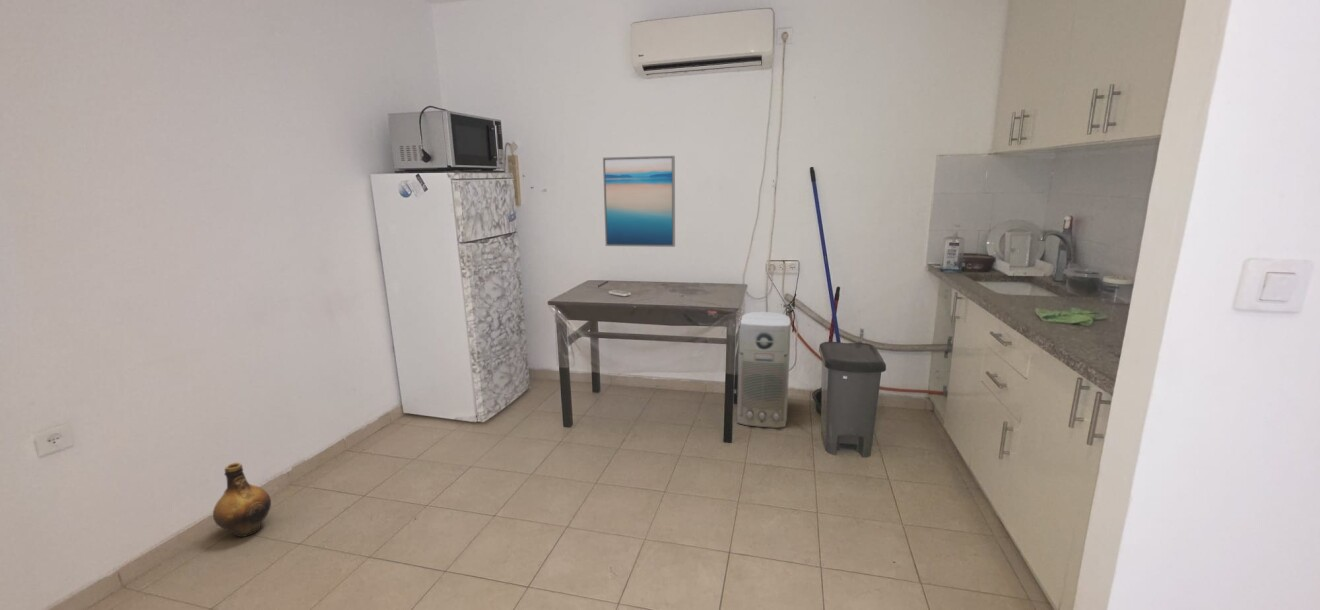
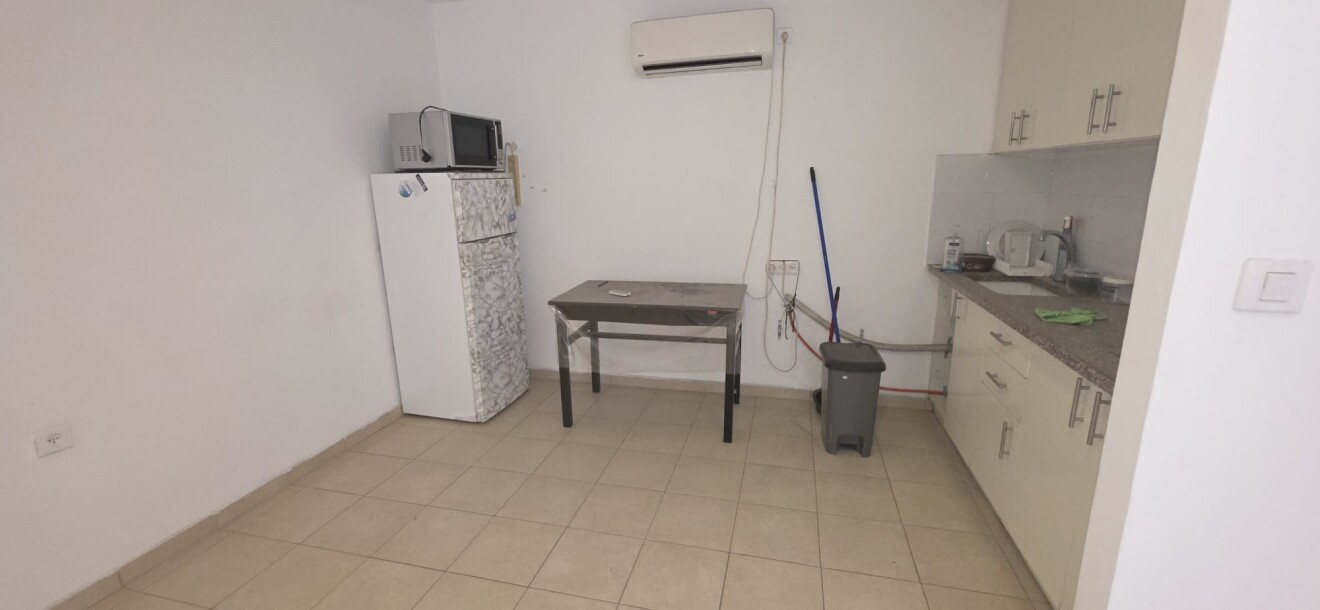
- air purifier [736,311,792,429]
- wall art [602,155,676,248]
- ceramic jug [212,462,272,538]
